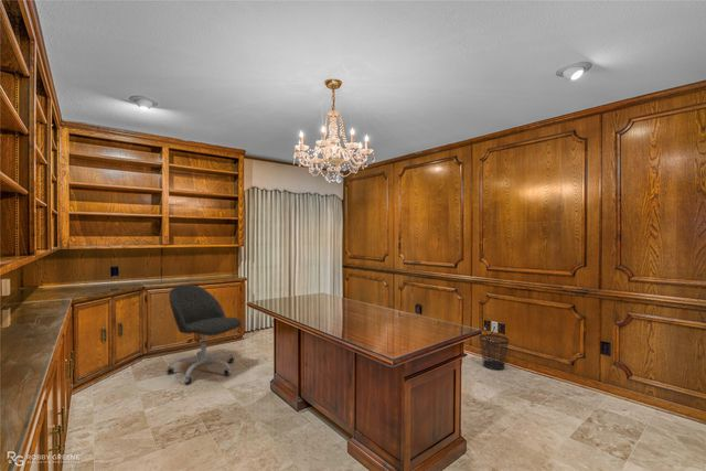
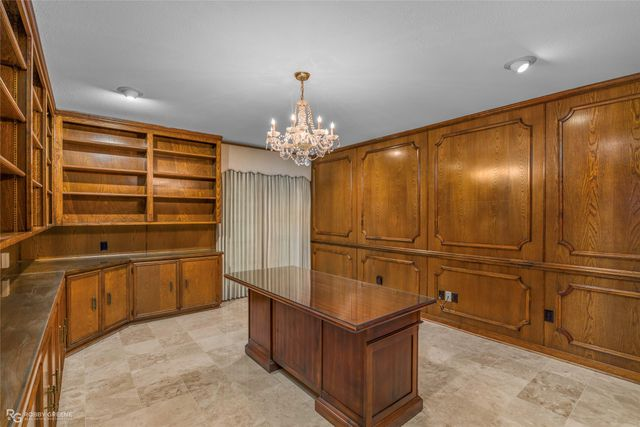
- office chair [165,283,243,385]
- wastebasket [478,333,510,371]
